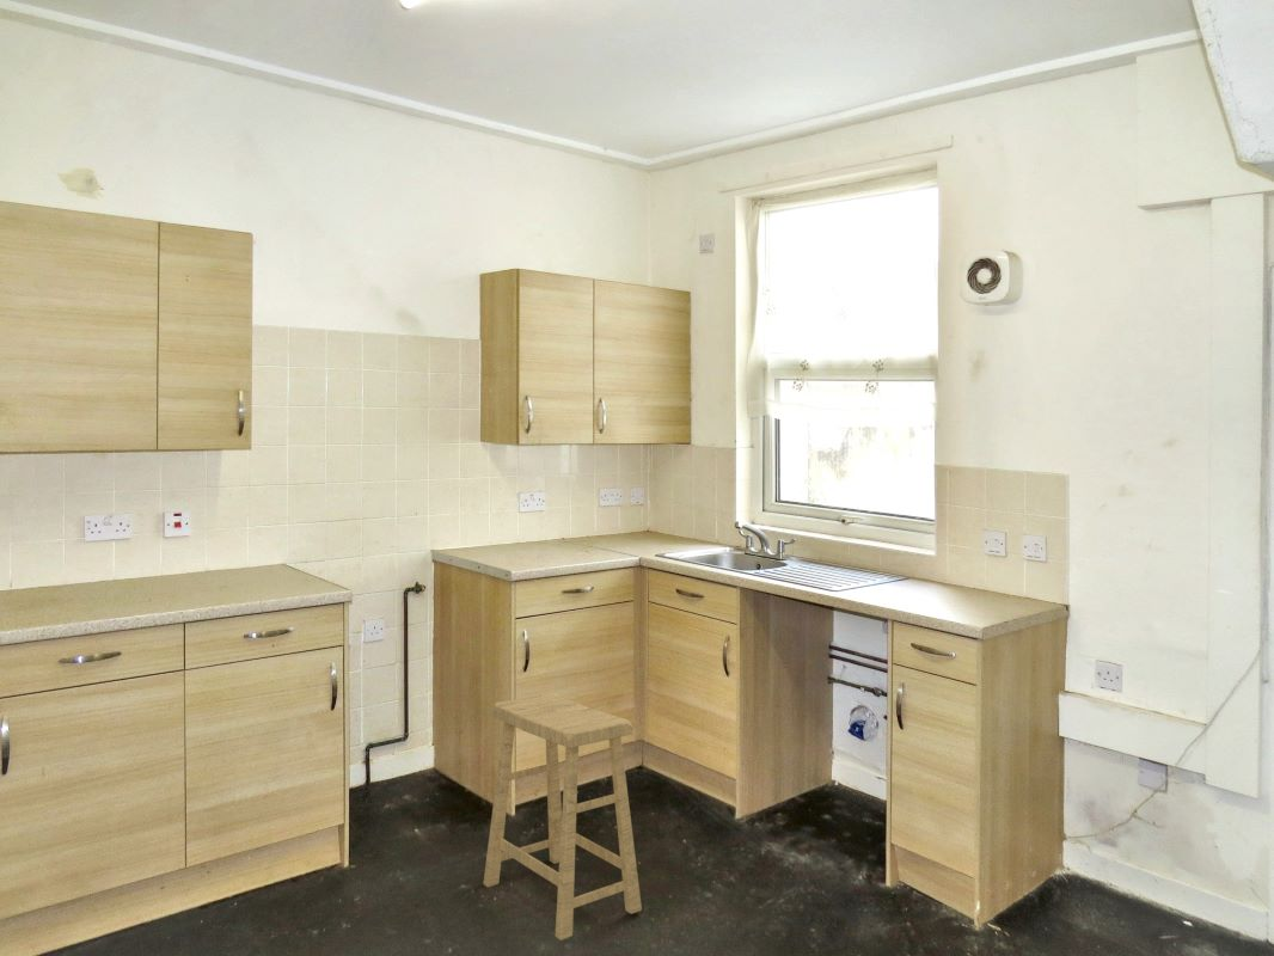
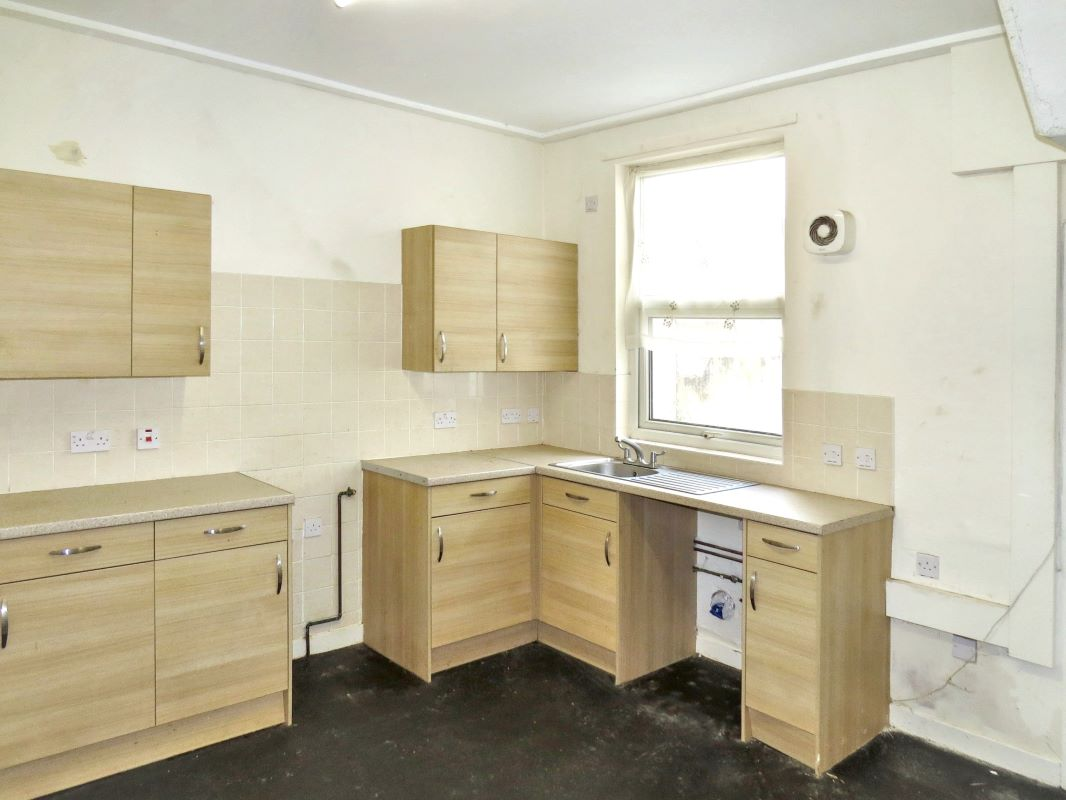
- stool [483,693,643,942]
